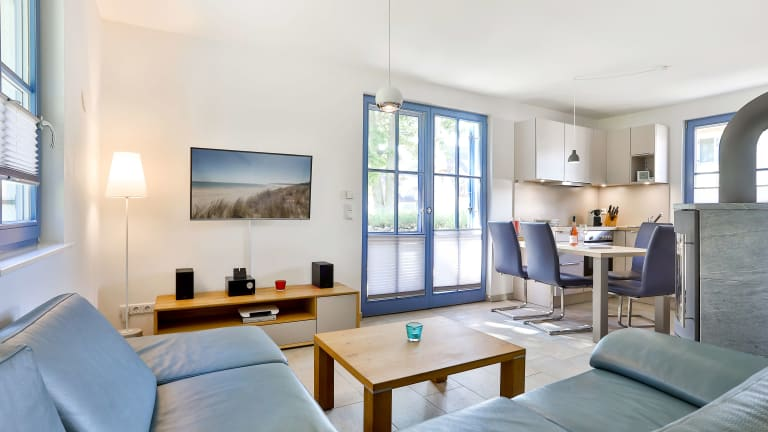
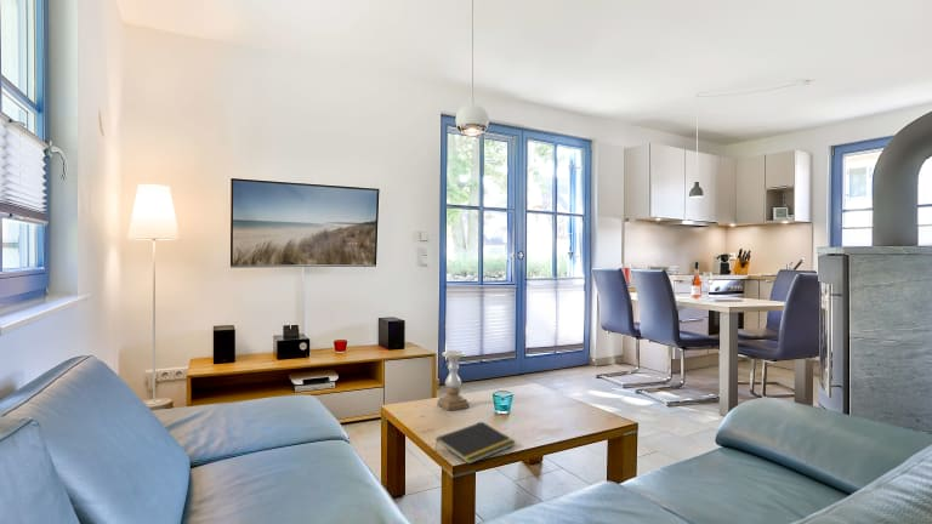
+ notepad [434,421,516,466]
+ candle holder [437,349,471,411]
